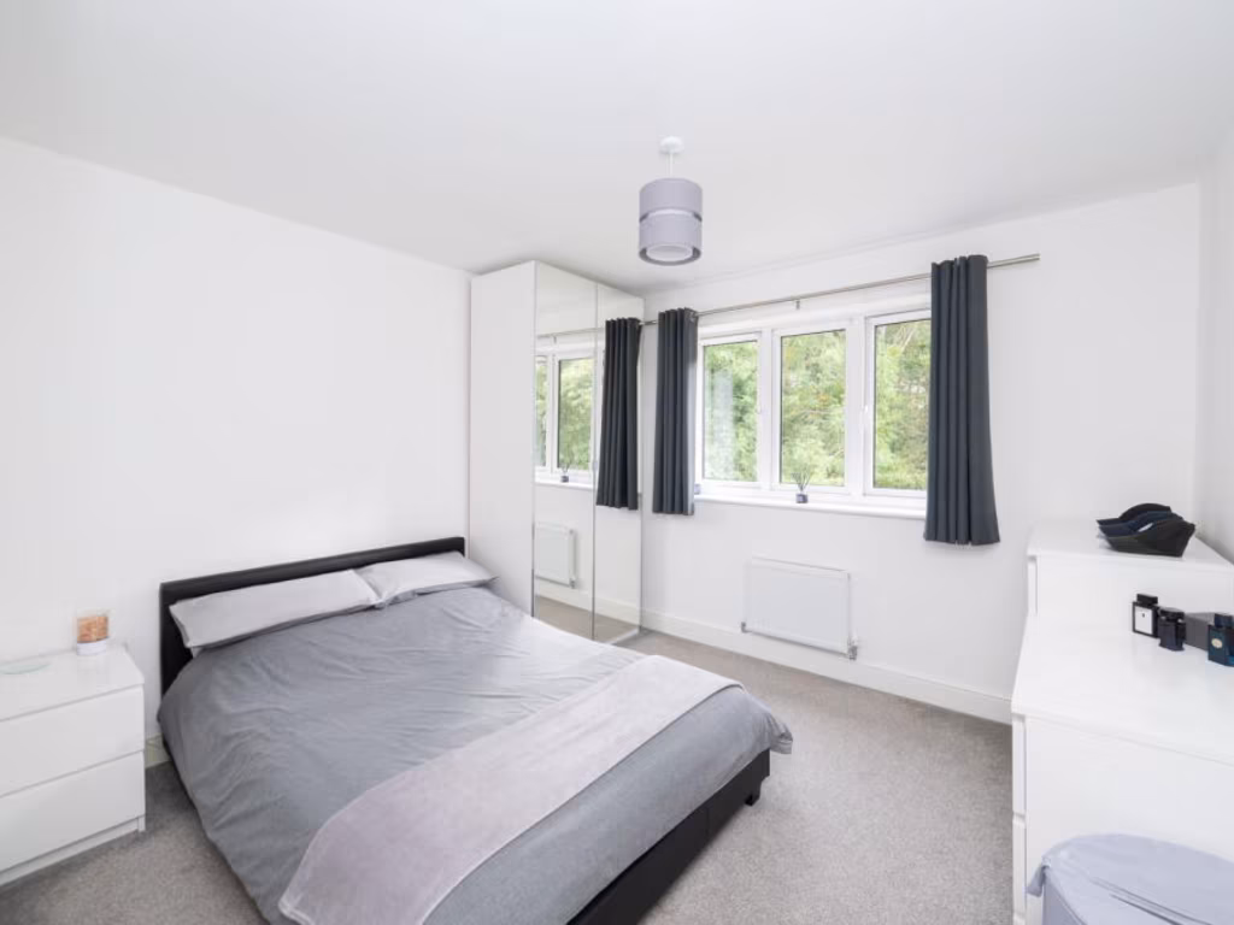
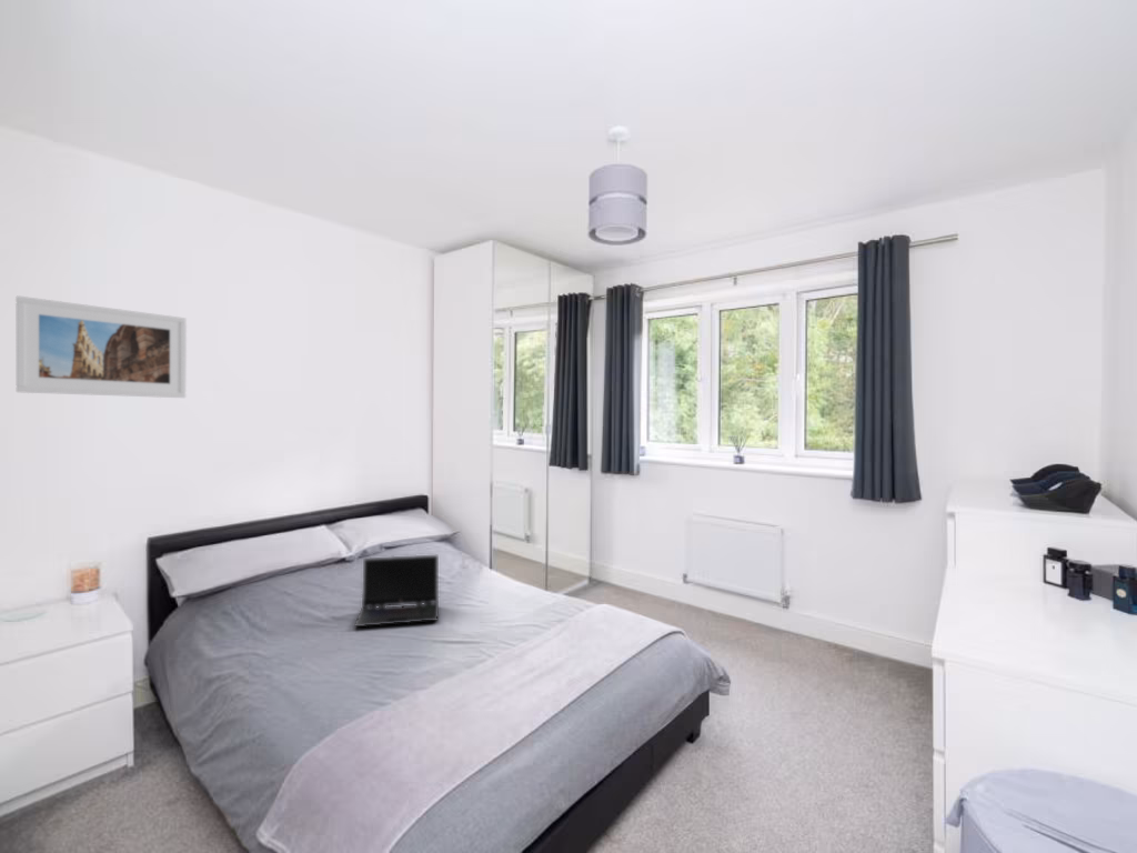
+ laptop computer [353,554,440,628]
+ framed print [14,294,188,399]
